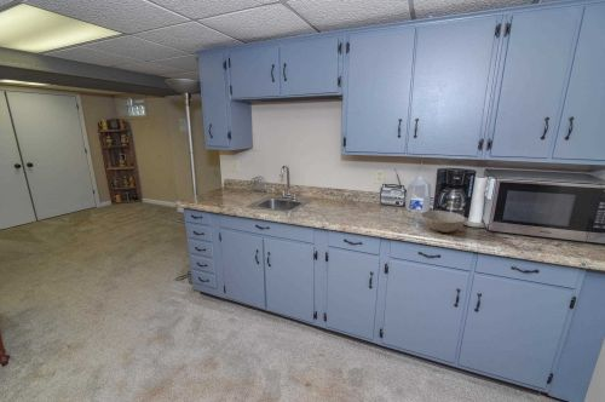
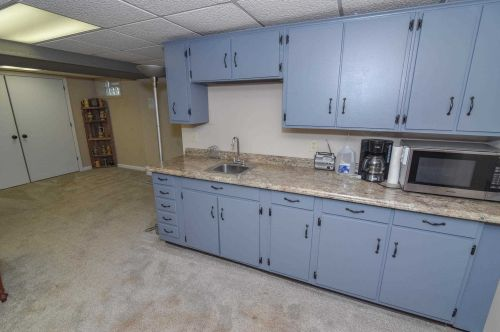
- bowl [420,209,467,234]
